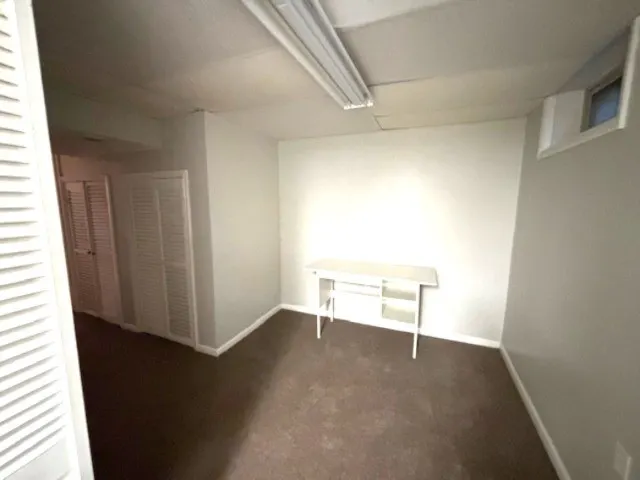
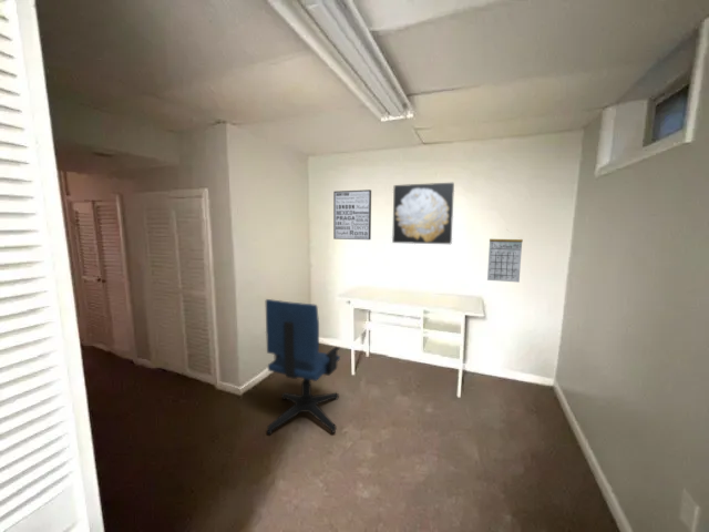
+ wall art [332,188,372,241]
+ office chair [265,298,341,436]
+ calendar [486,229,524,284]
+ wall art [391,182,455,245]
